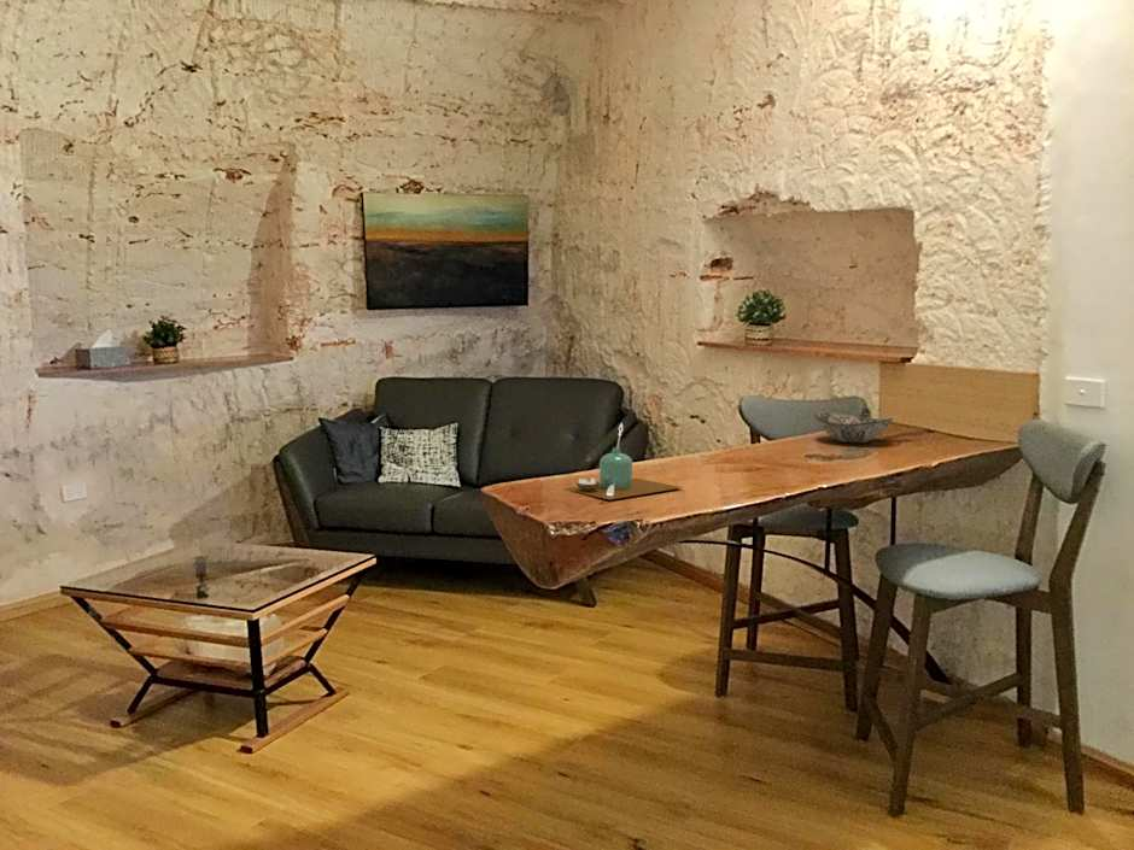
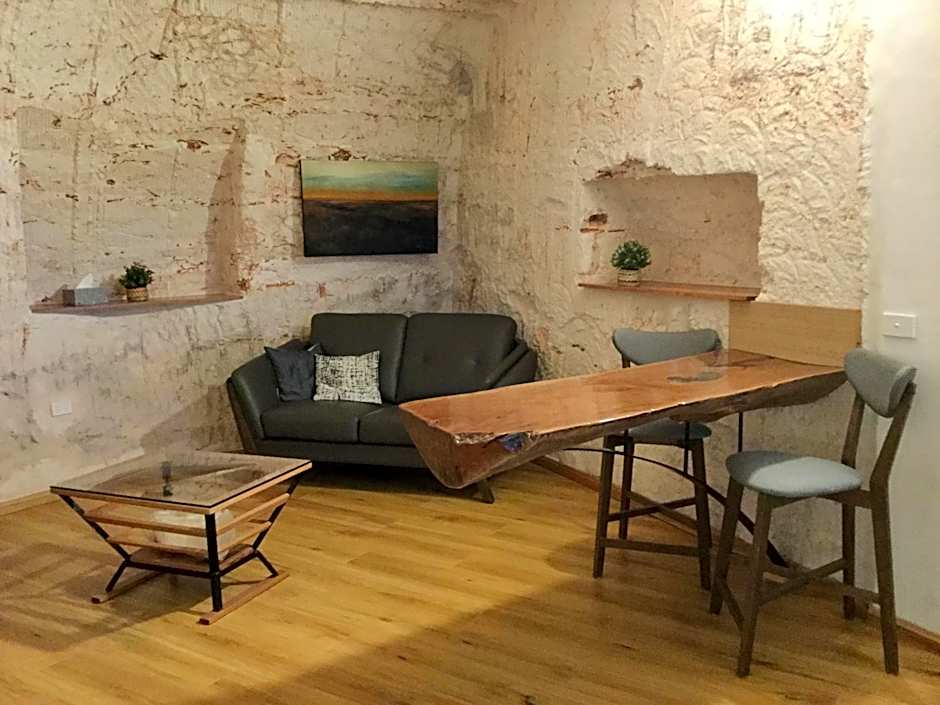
- decorative bowl [813,411,894,445]
- candle [562,422,684,500]
